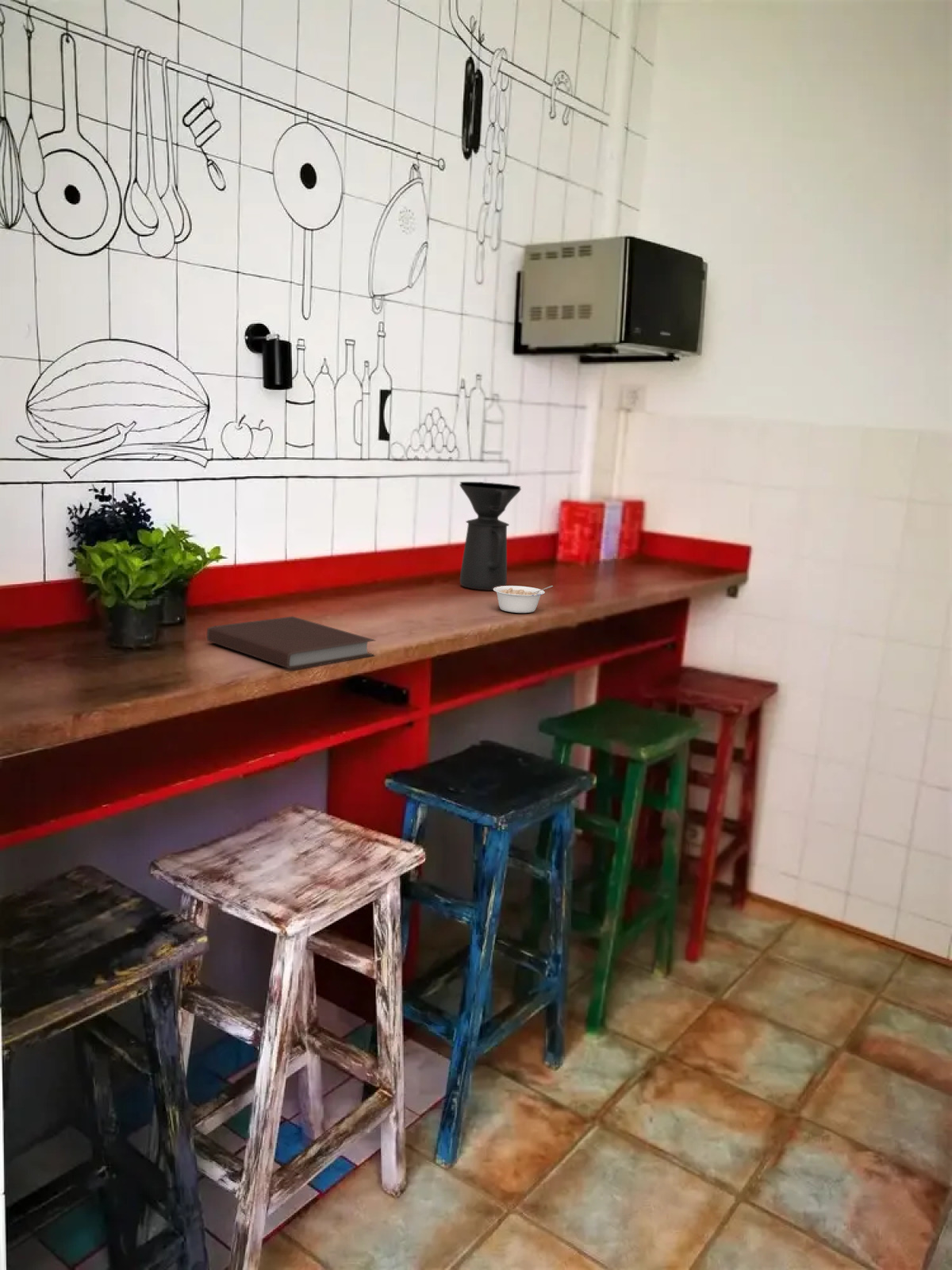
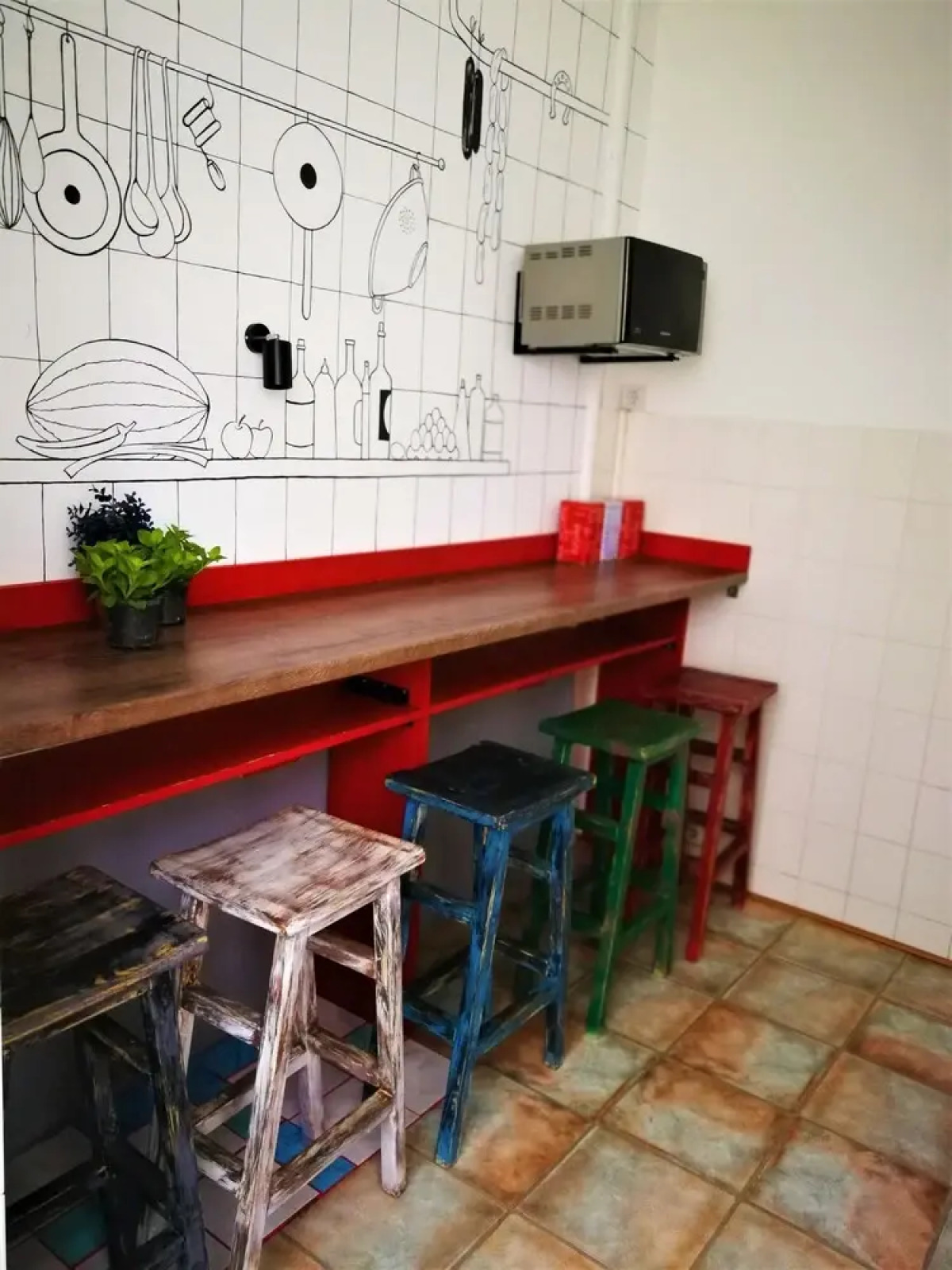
- legume [493,585,554,614]
- notebook [206,616,377,670]
- coffee maker [459,481,522,591]
